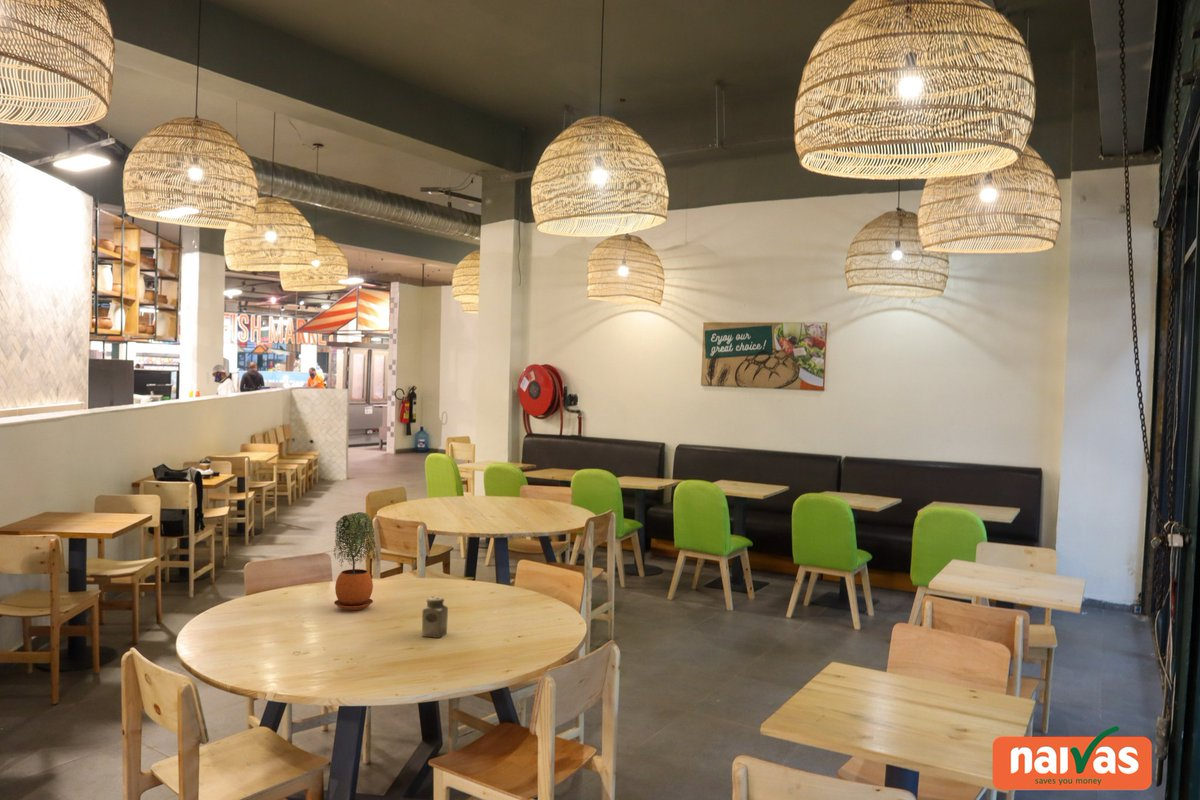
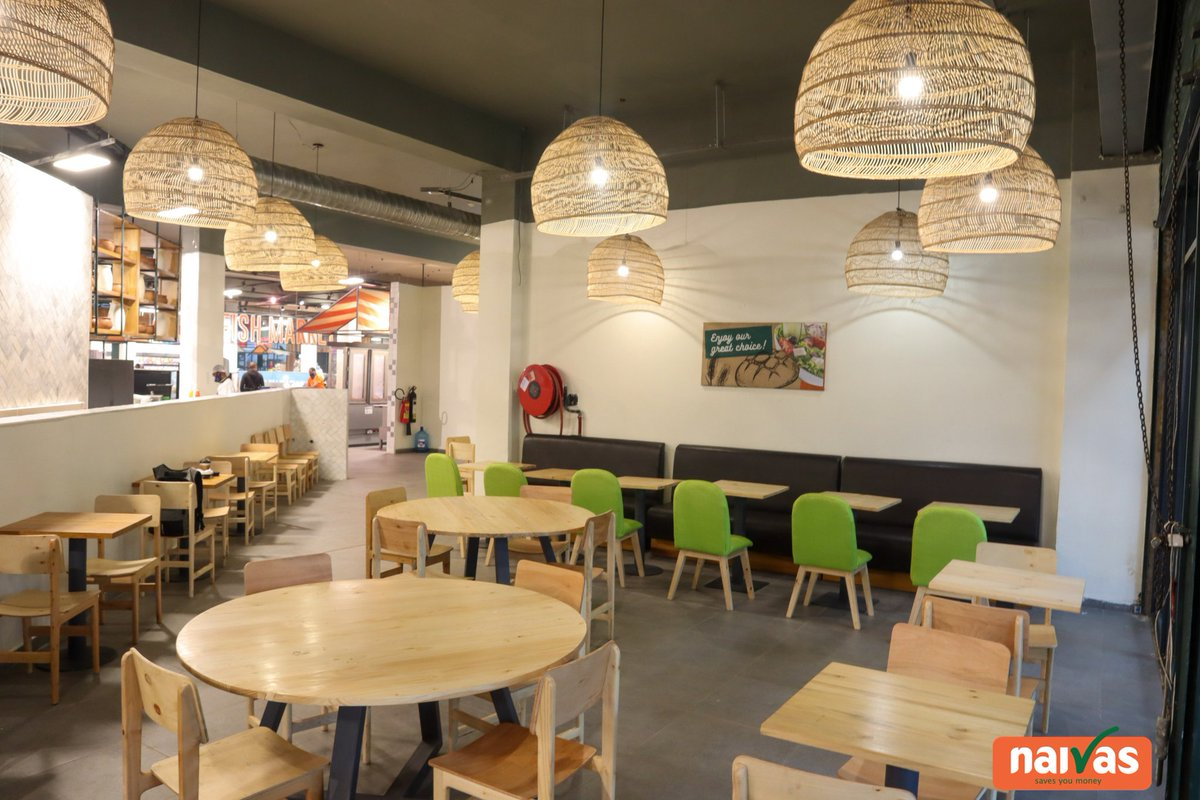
- salt shaker [421,596,449,639]
- potted plant [333,511,380,611]
